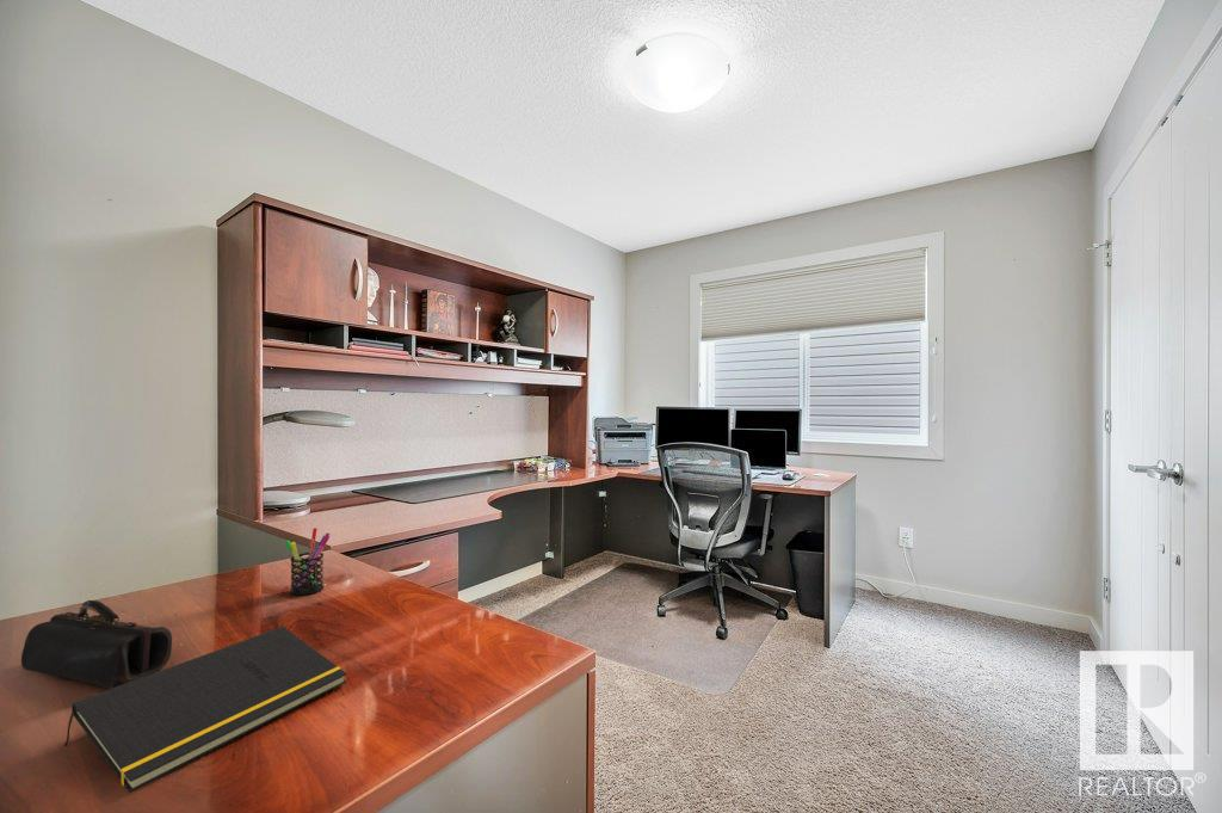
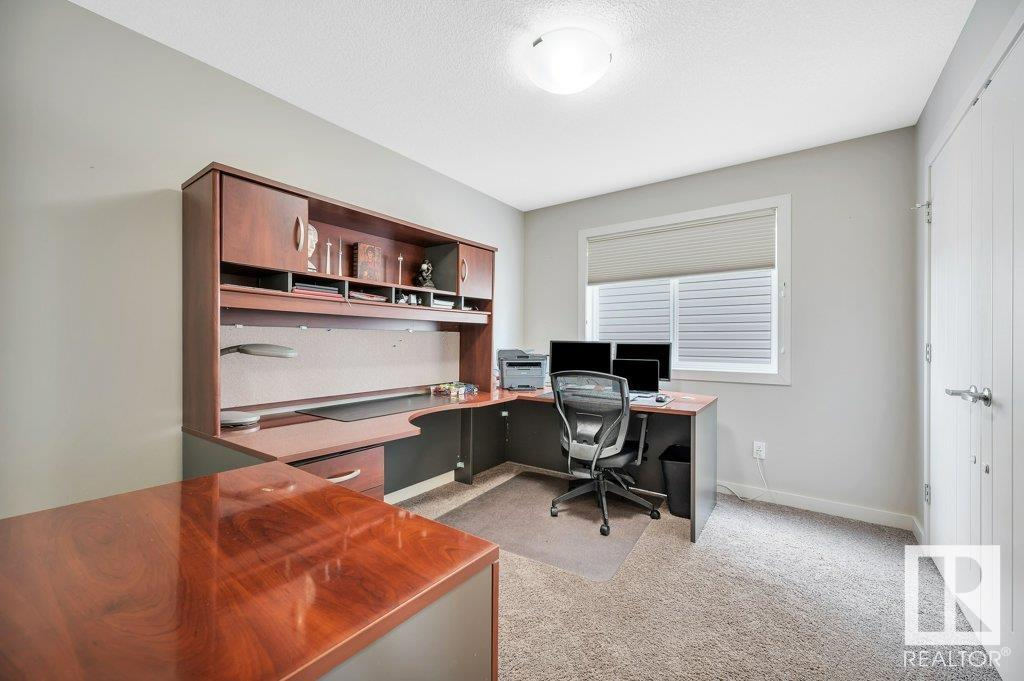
- notepad [63,626,348,794]
- pen holder [284,526,331,597]
- pencil case [20,599,173,690]
